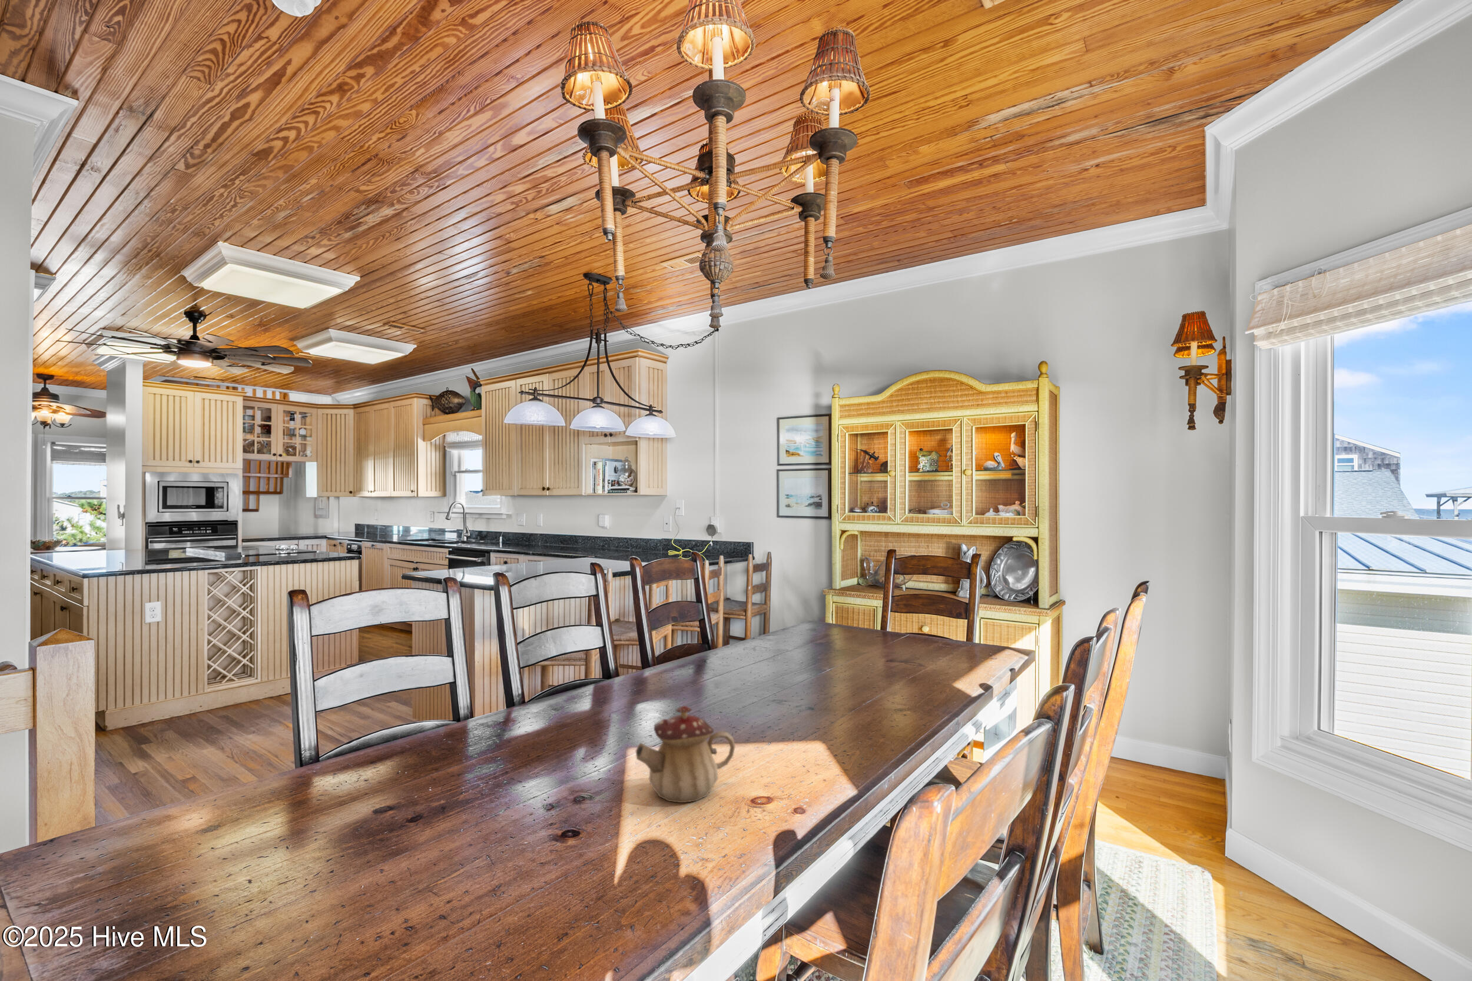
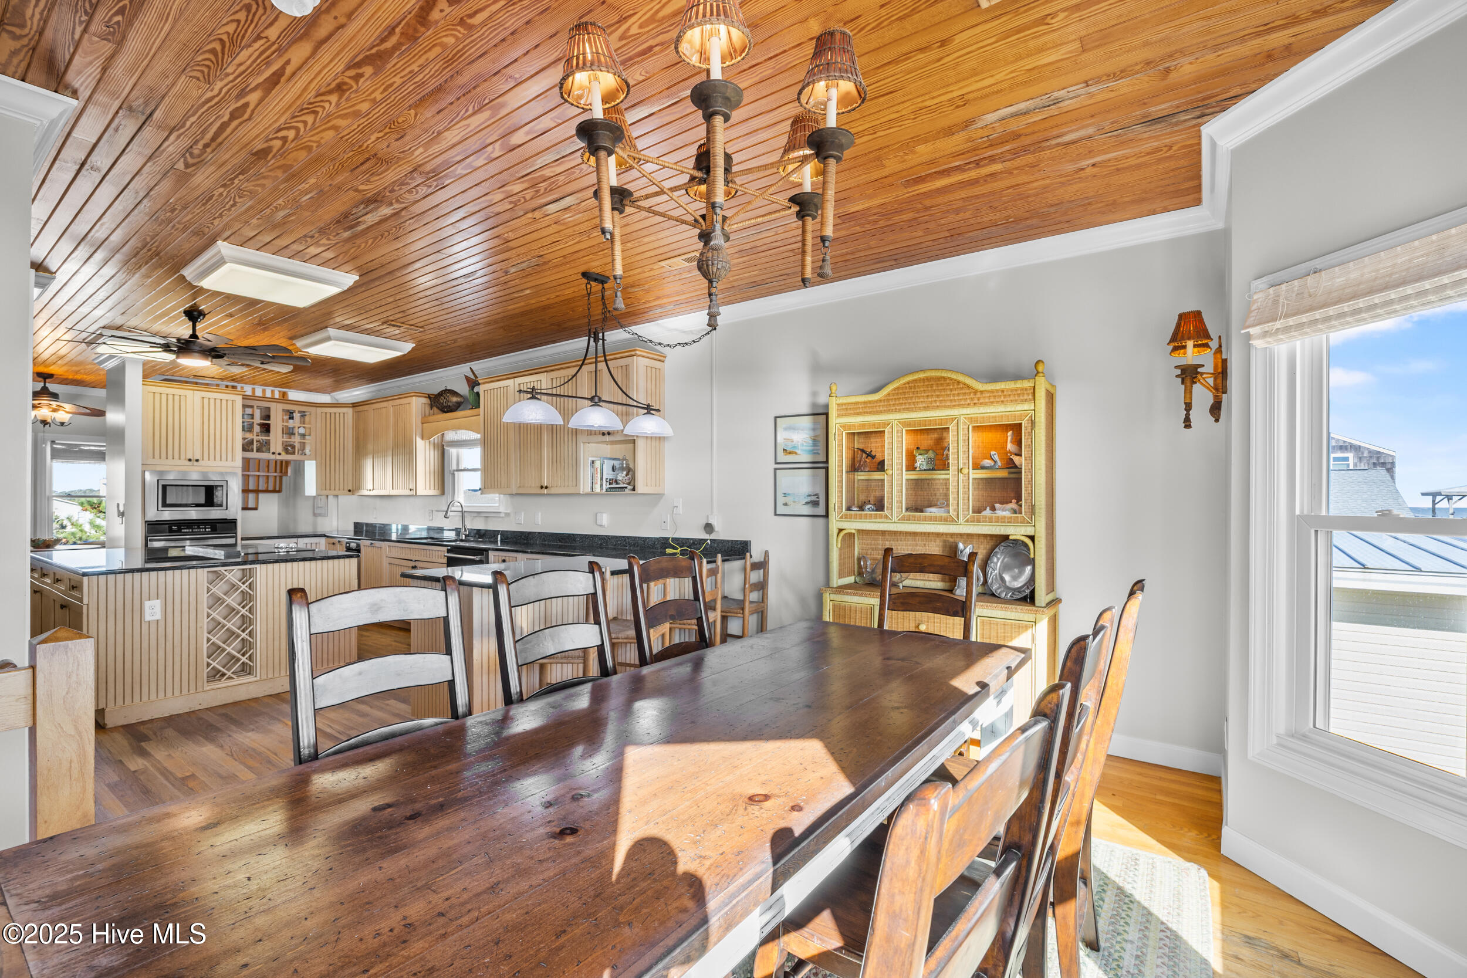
- teapot [635,705,736,804]
